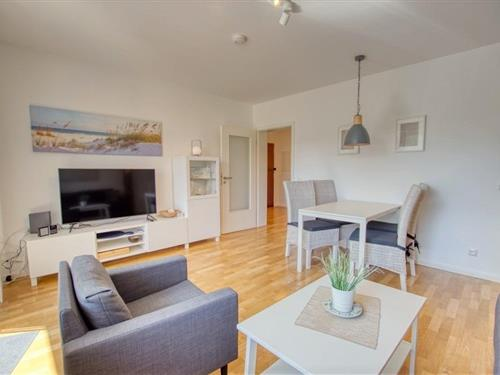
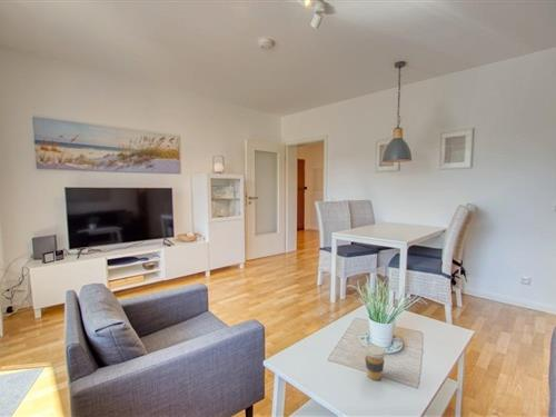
+ coffee cup [363,344,387,381]
